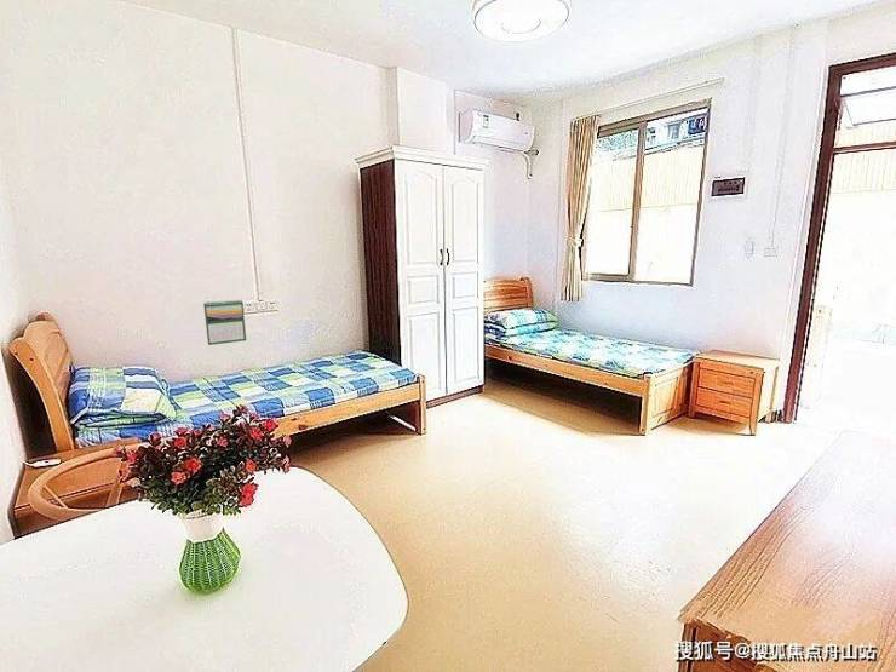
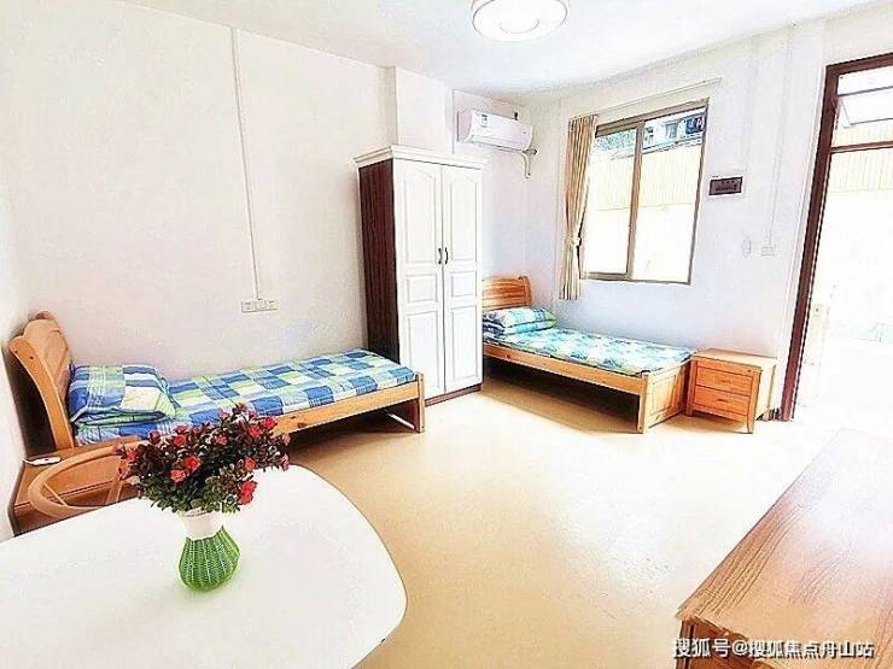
- calendar [202,299,247,346]
